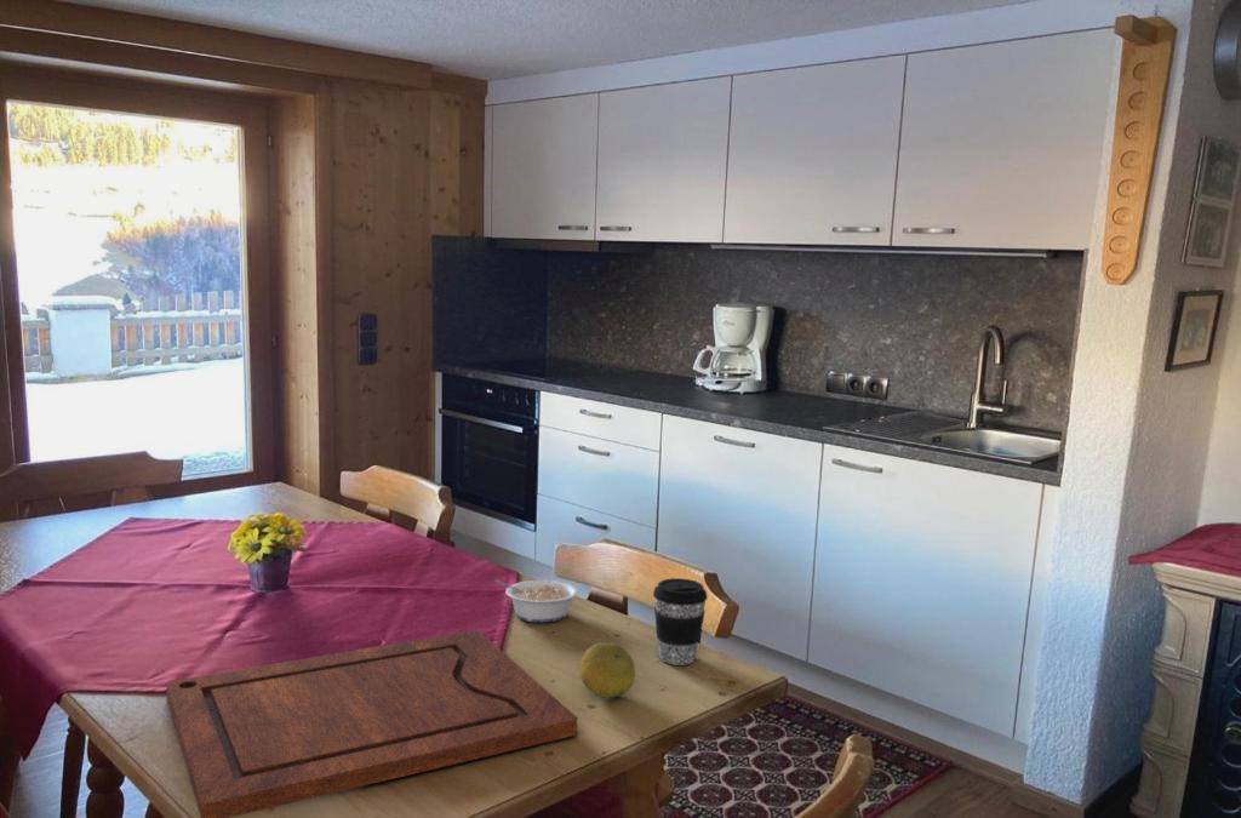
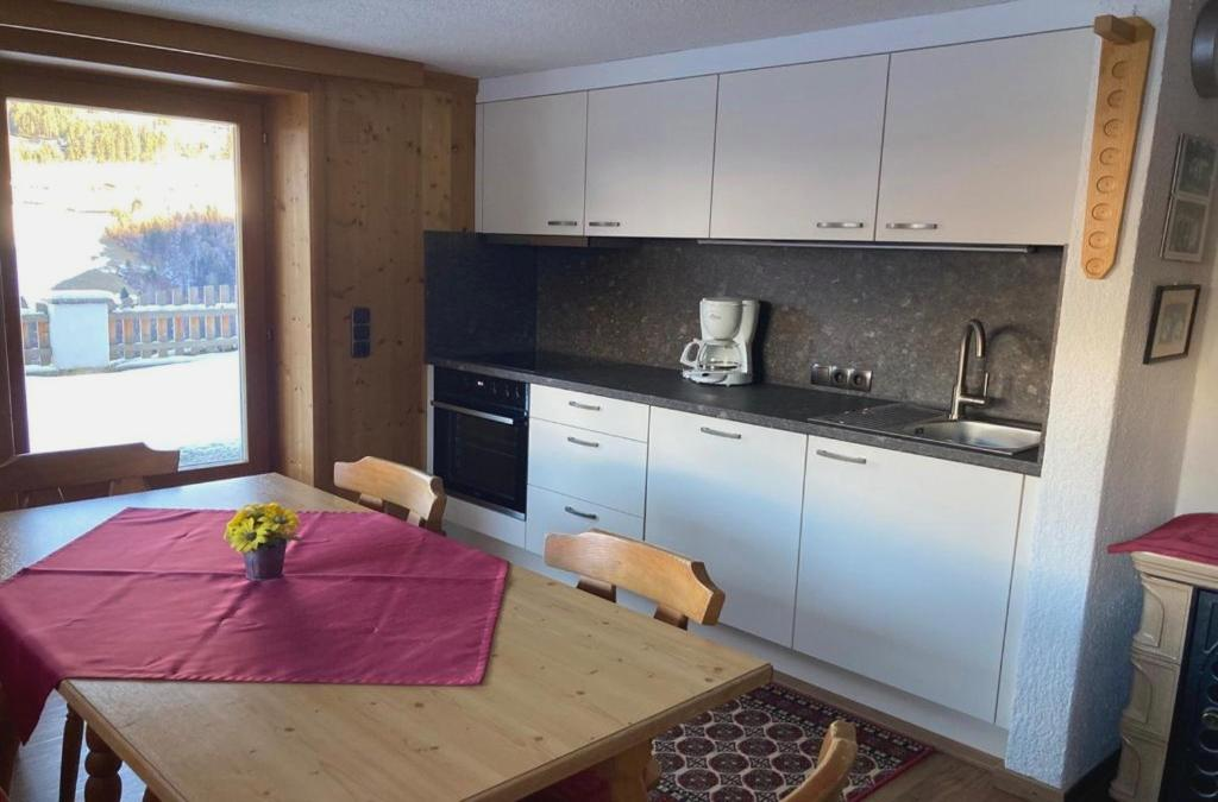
- cutting board [165,629,578,818]
- fruit [578,641,636,699]
- coffee cup [652,577,709,667]
- legume [493,578,579,624]
